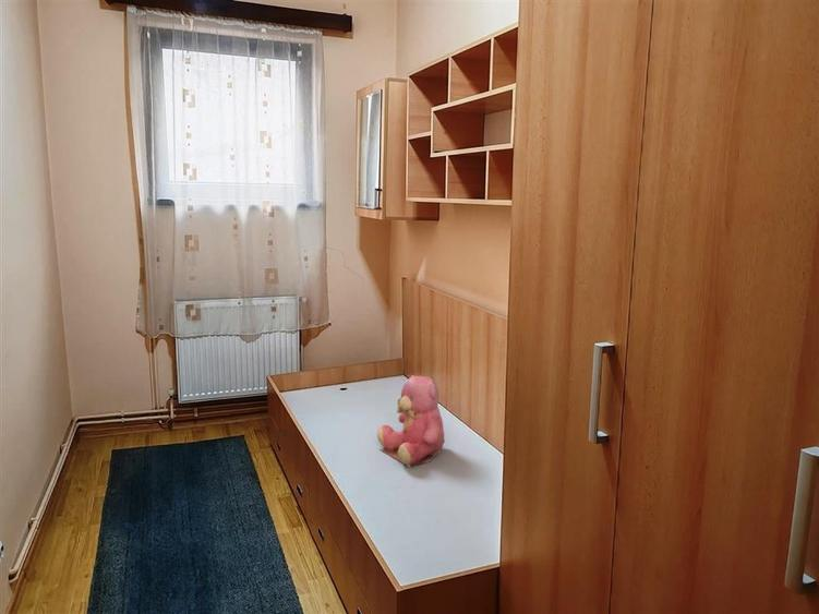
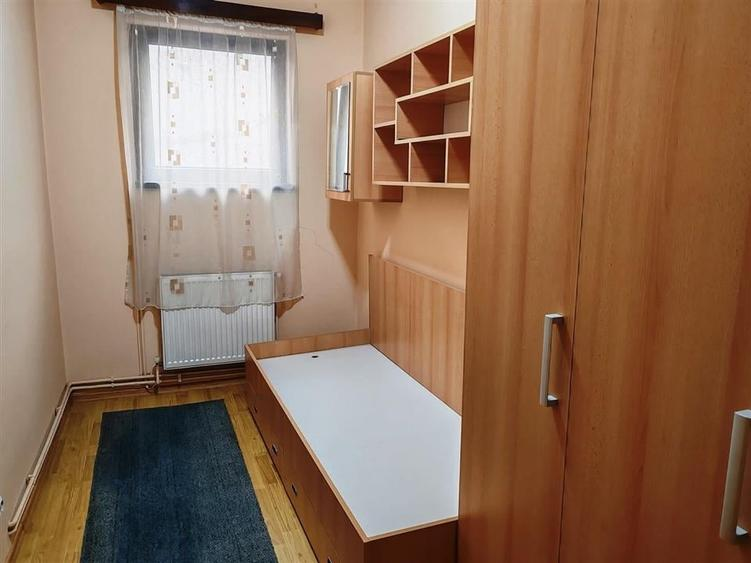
- teddy bear [376,374,446,468]
